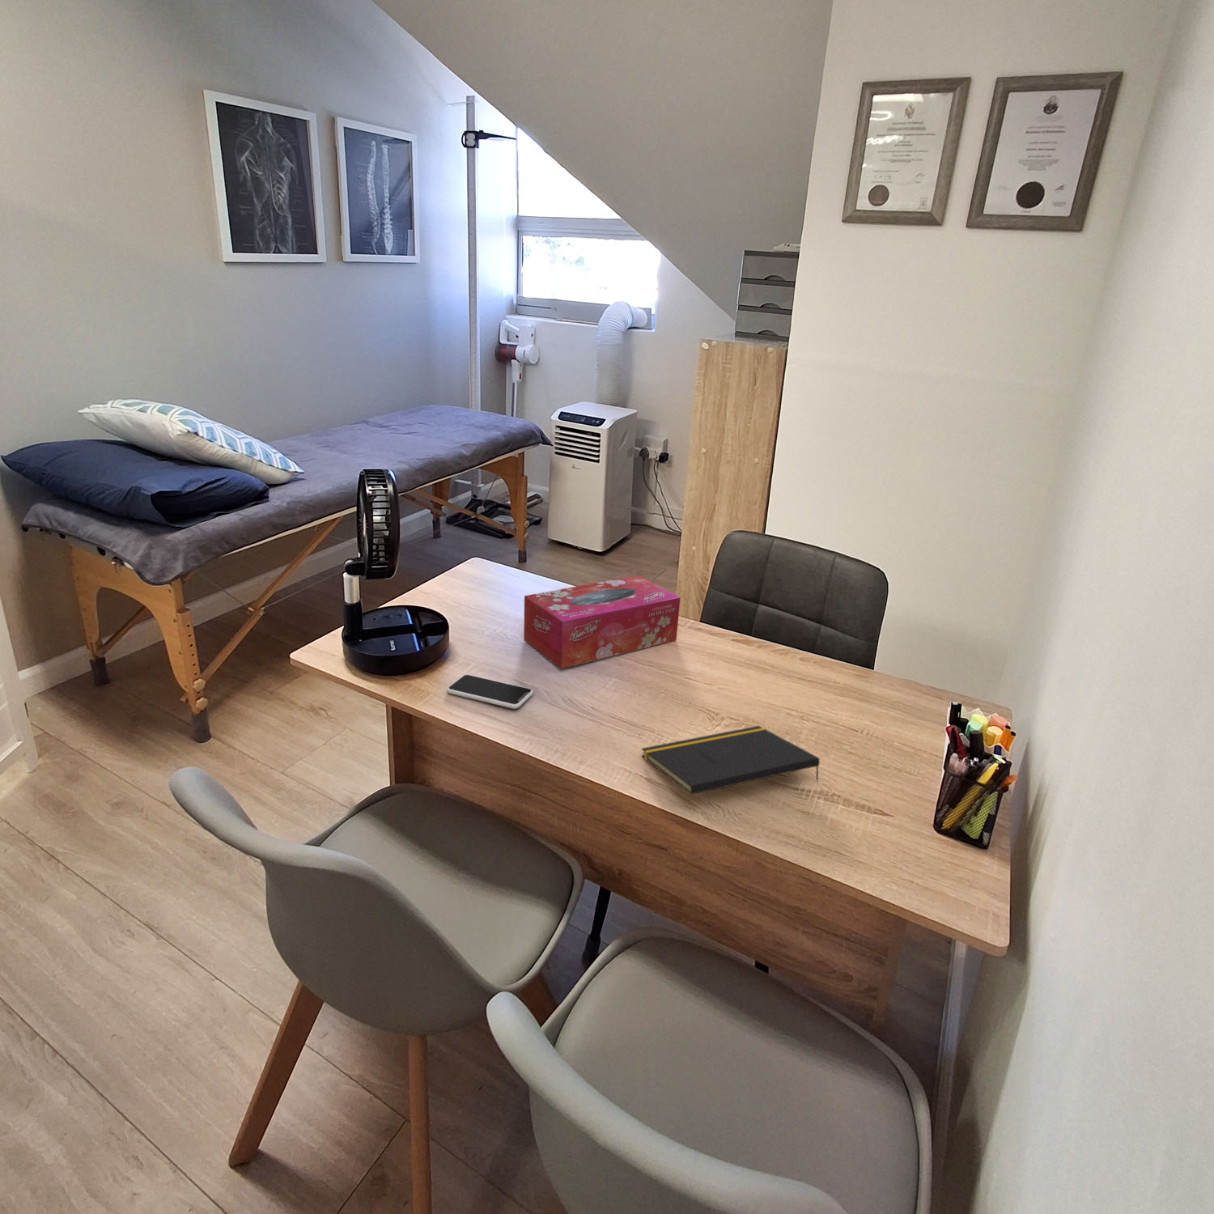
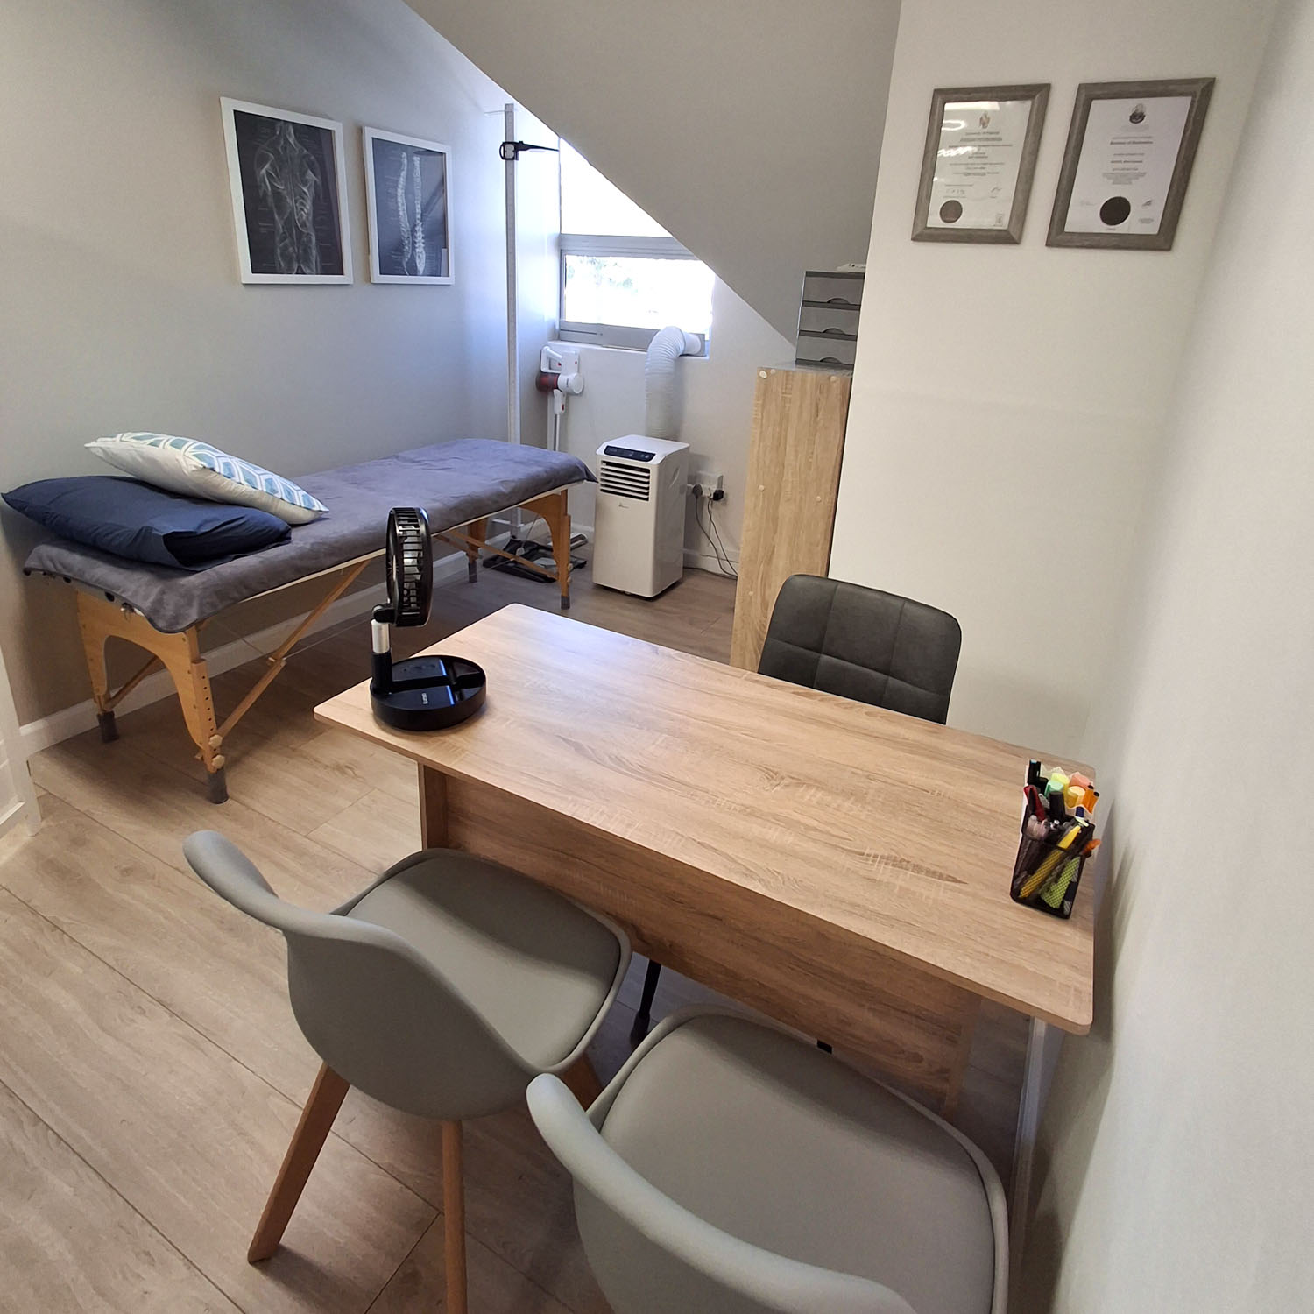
- smartphone [446,674,534,709]
- notepad [641,725,820,796]
- tissue box [523,575,681,669]
